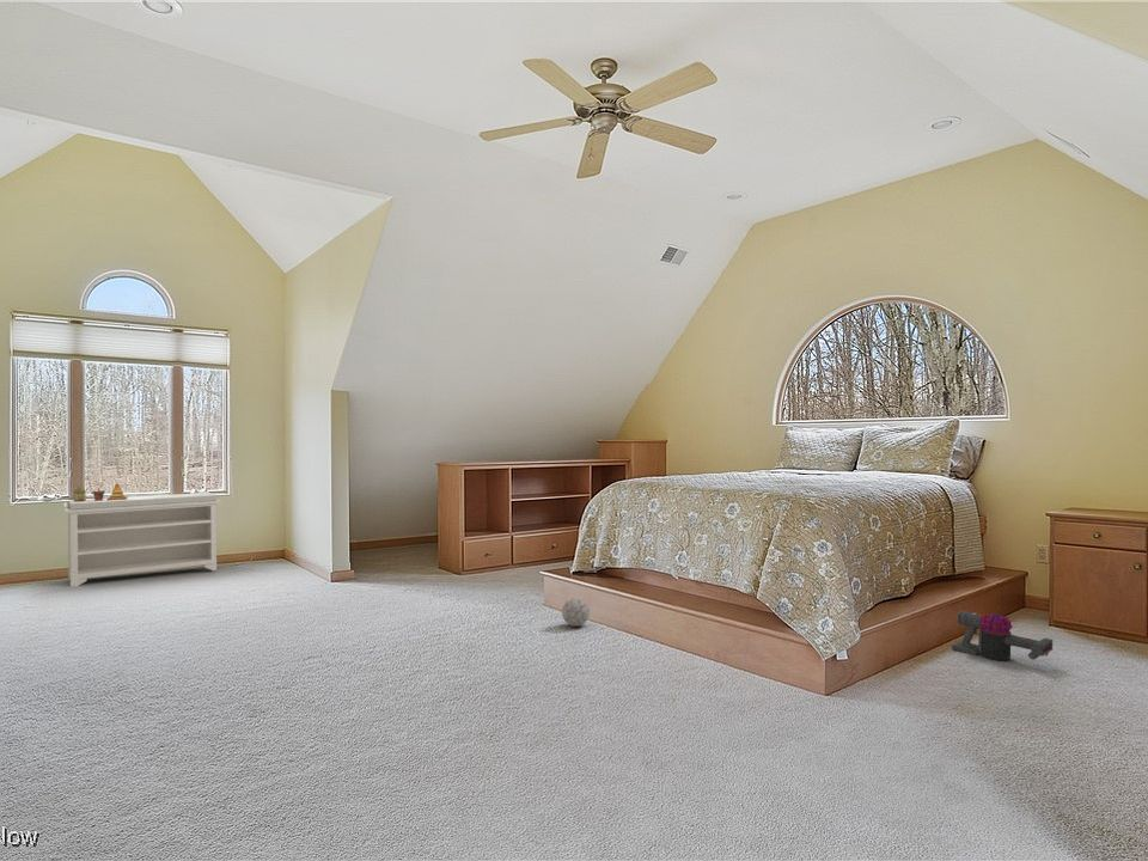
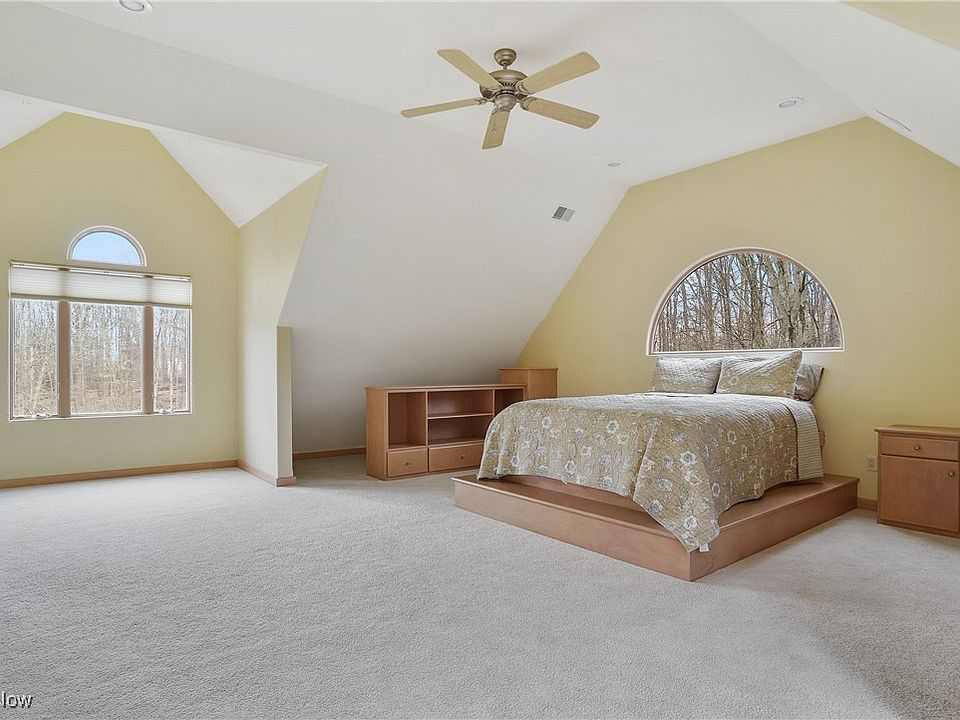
- potted plant [71,481,128,501]
- vacuum cleaner [951,610,1054,662]
- decorative ball [561,597,591,628]
- bench [62,491,222,588]
